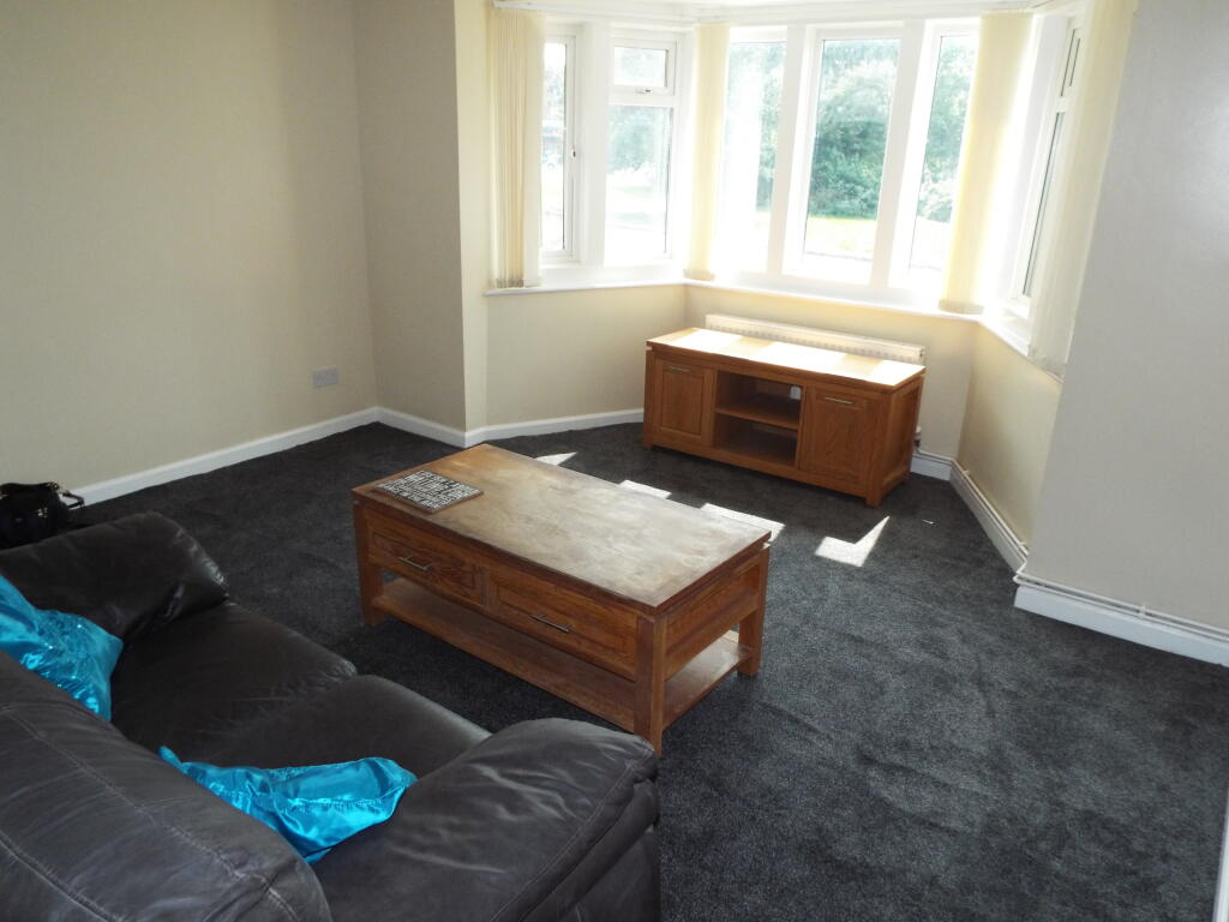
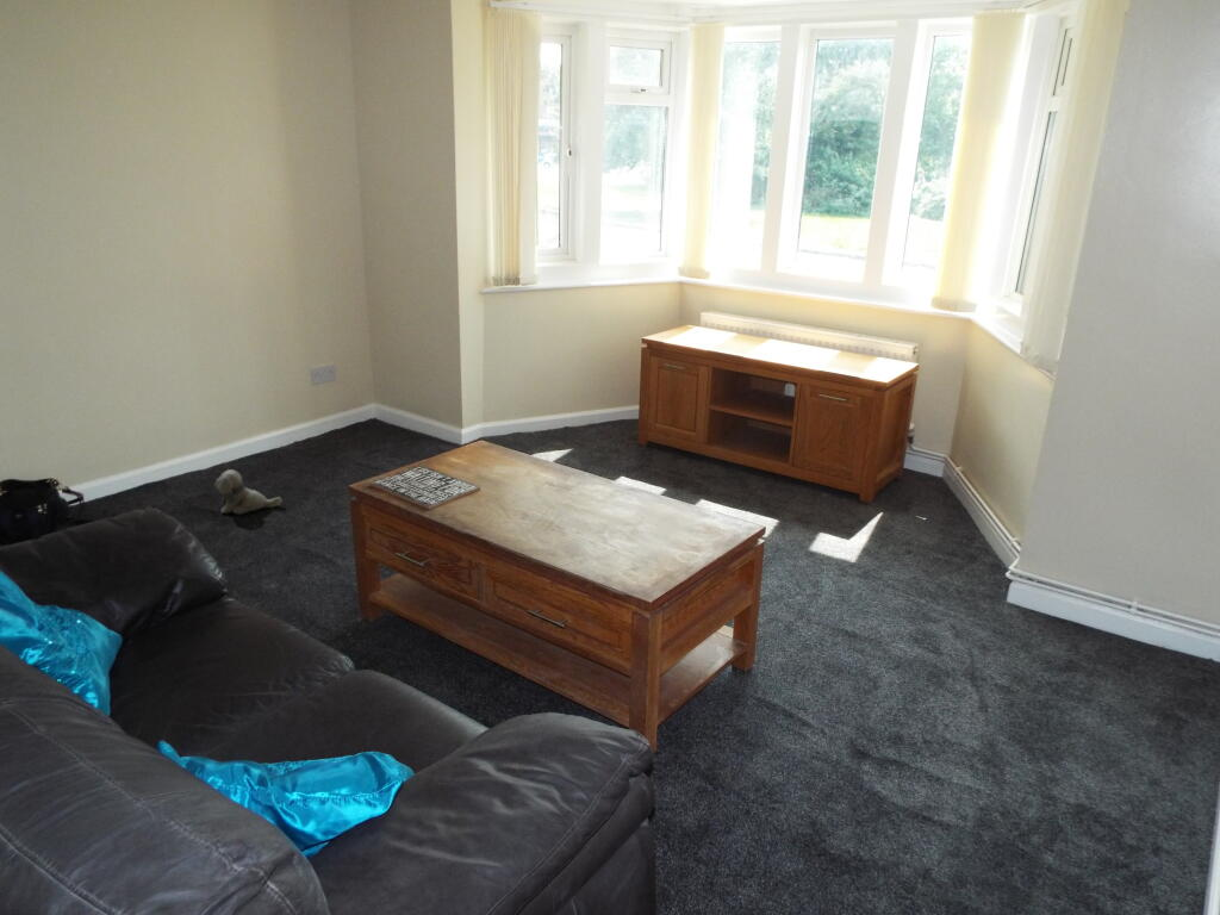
+ plush toy [214,468,282,516]
